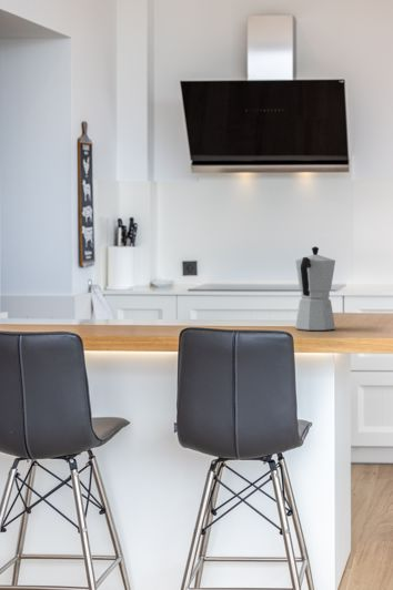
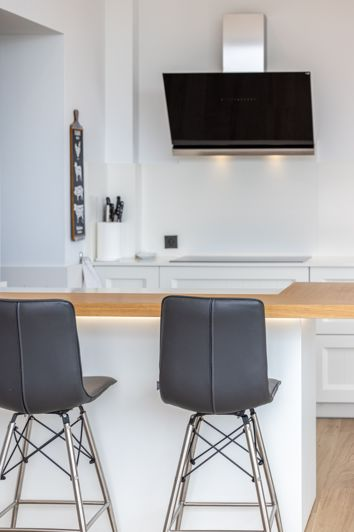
- moka pot [294,246,336,332]
